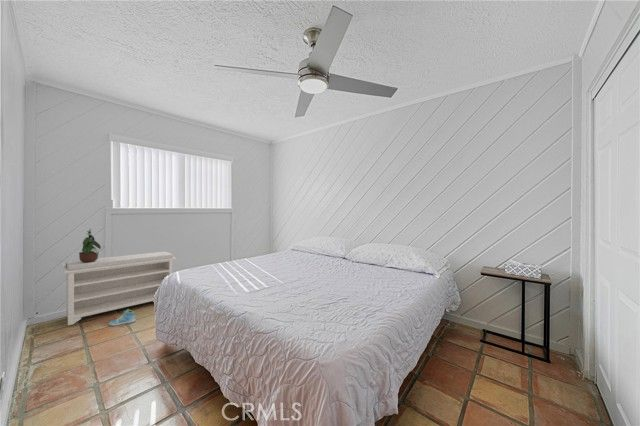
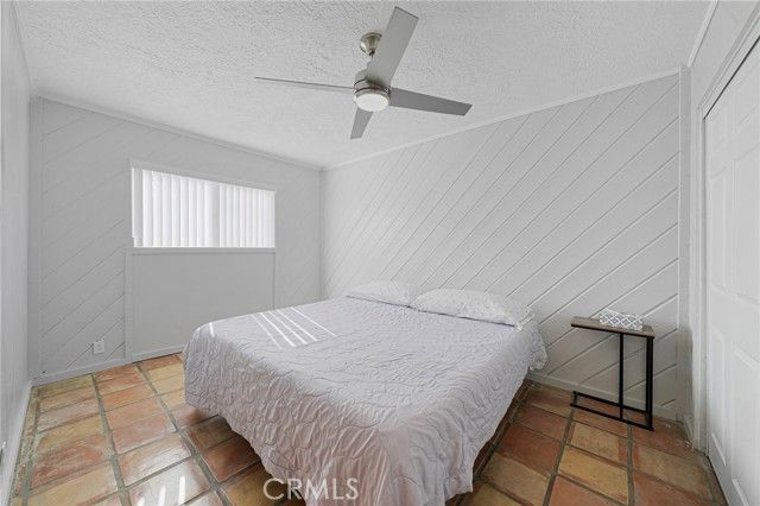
- bench [61,251,177,326]
- potted plant [78,228,102,263]
- sneaker [108,308,137,327]
